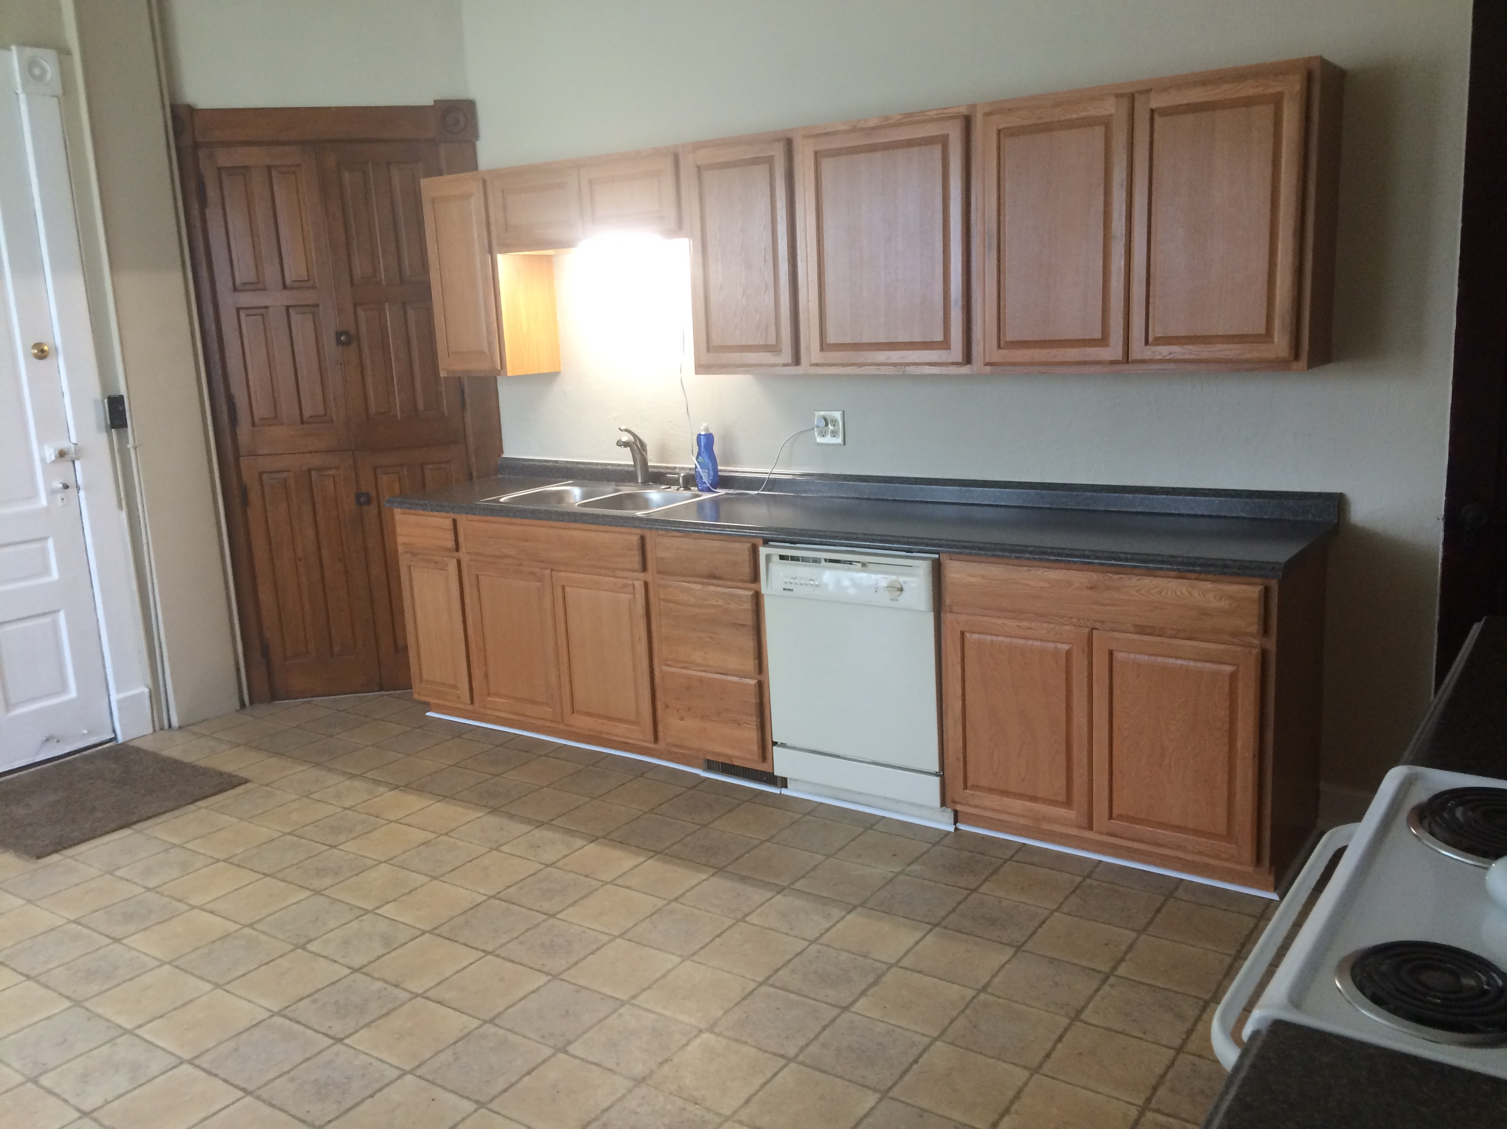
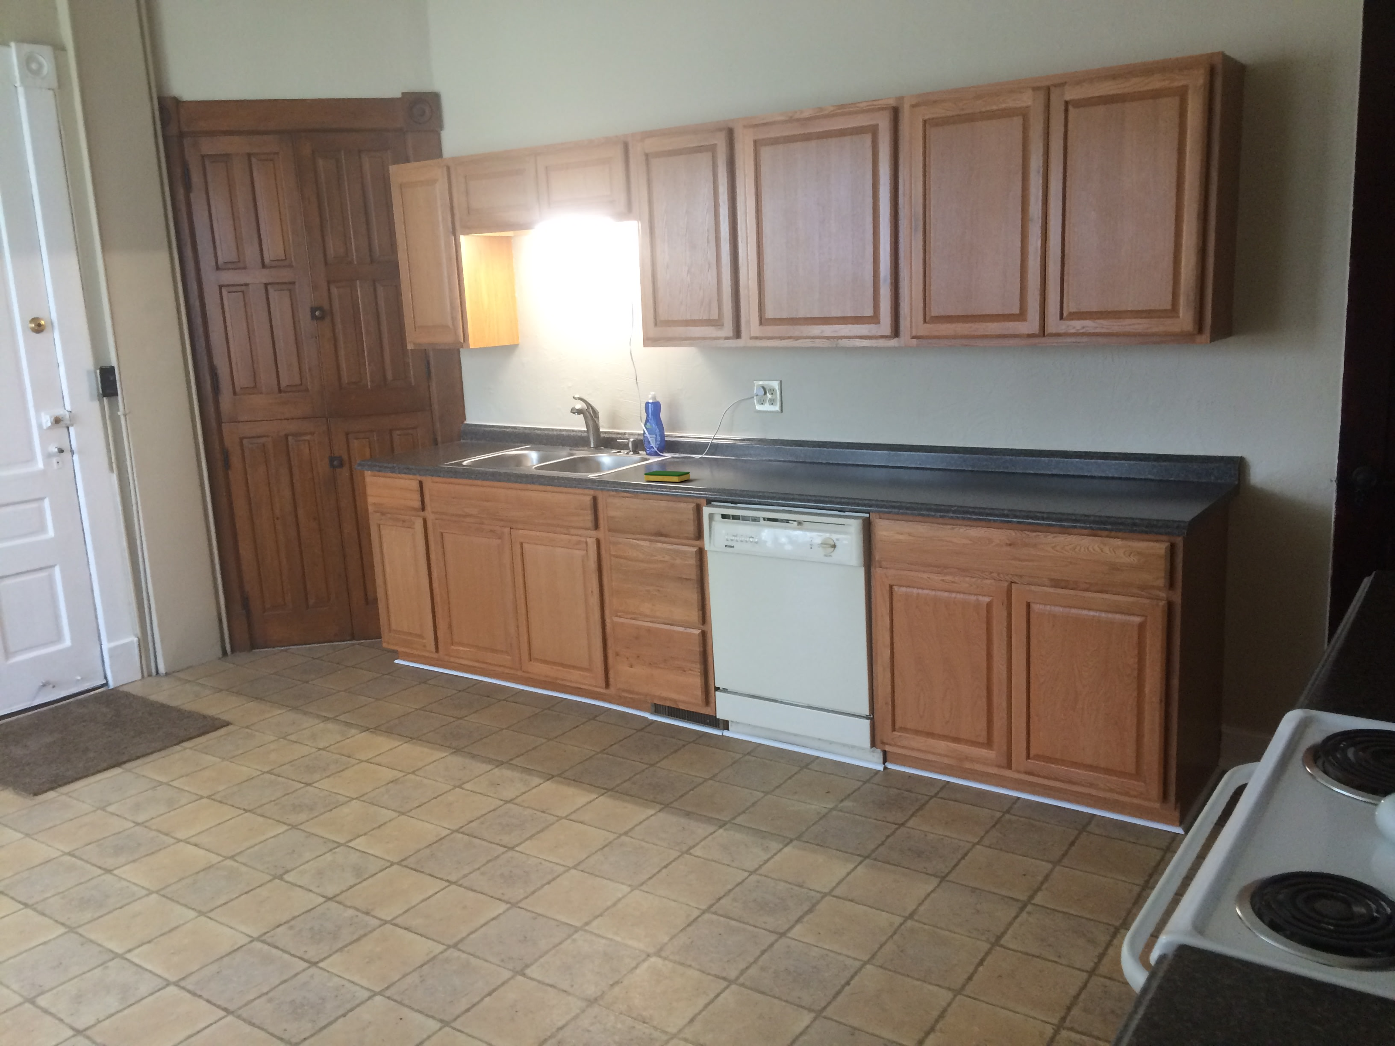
+ dish sponge [644,470,690,482]
